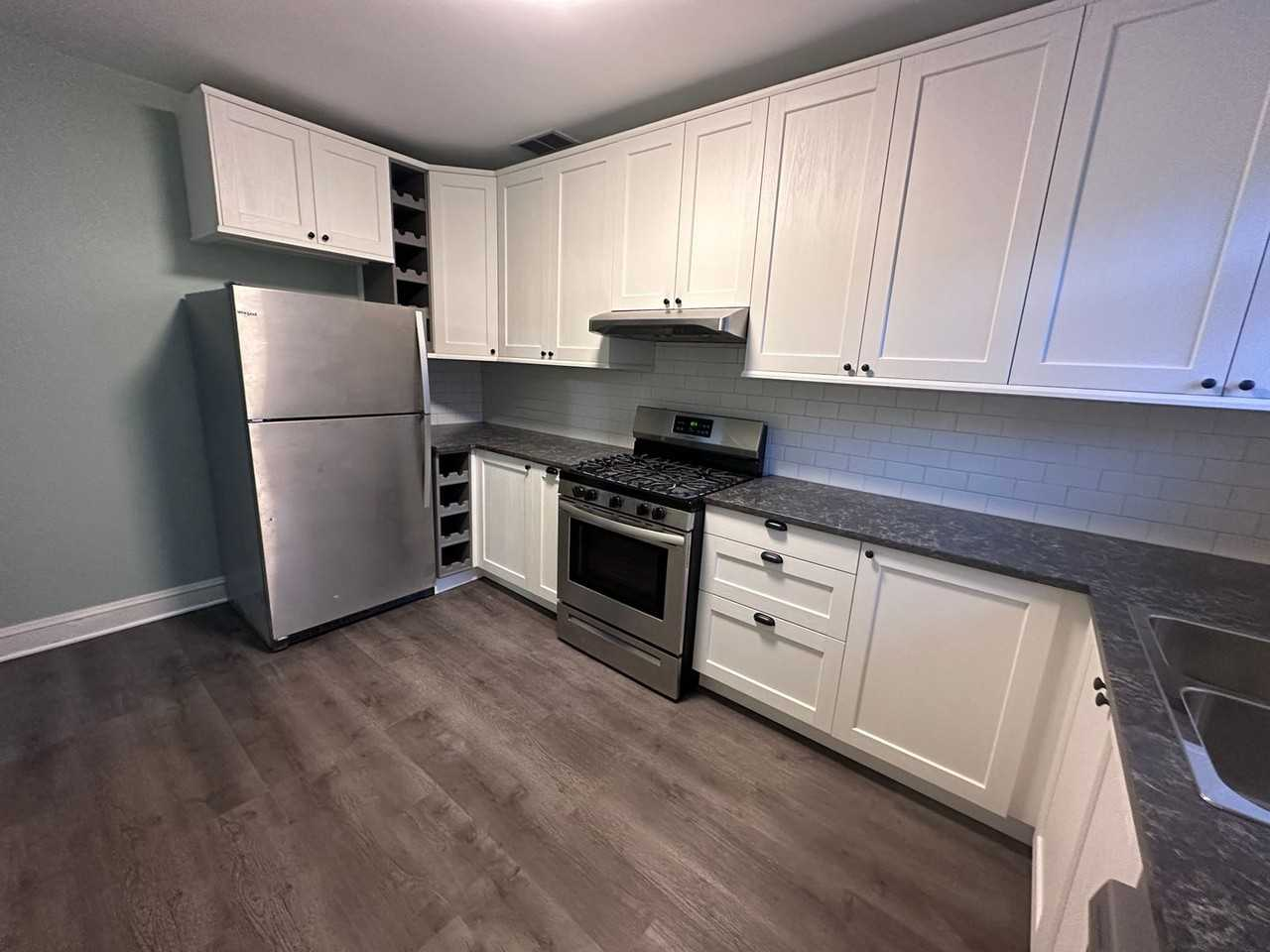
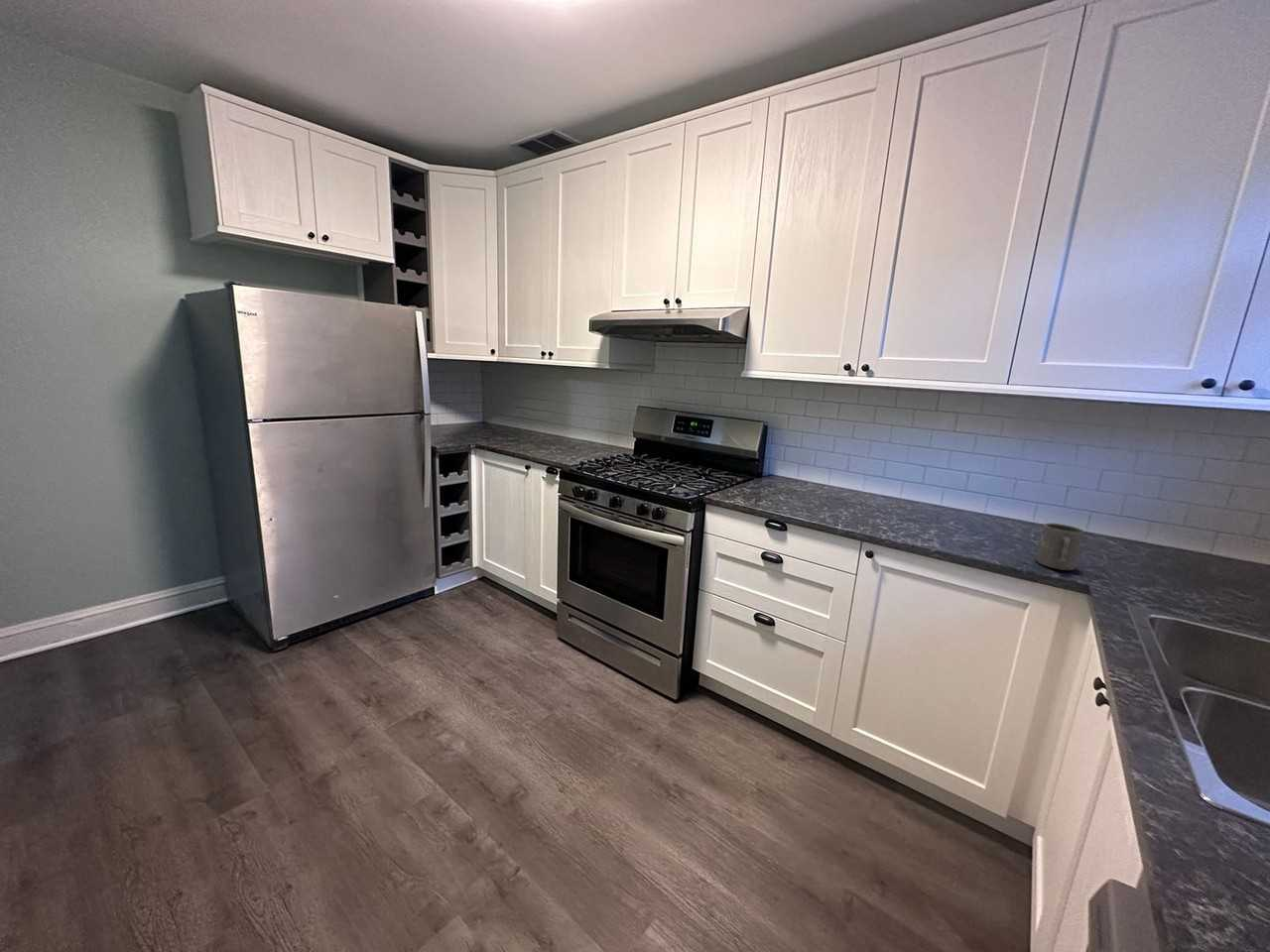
+ mug [1035,523,1084,571]
